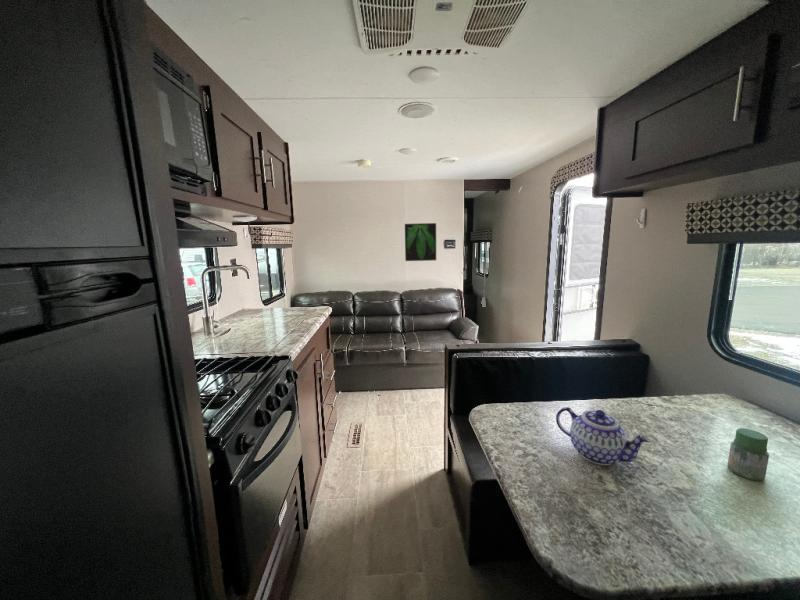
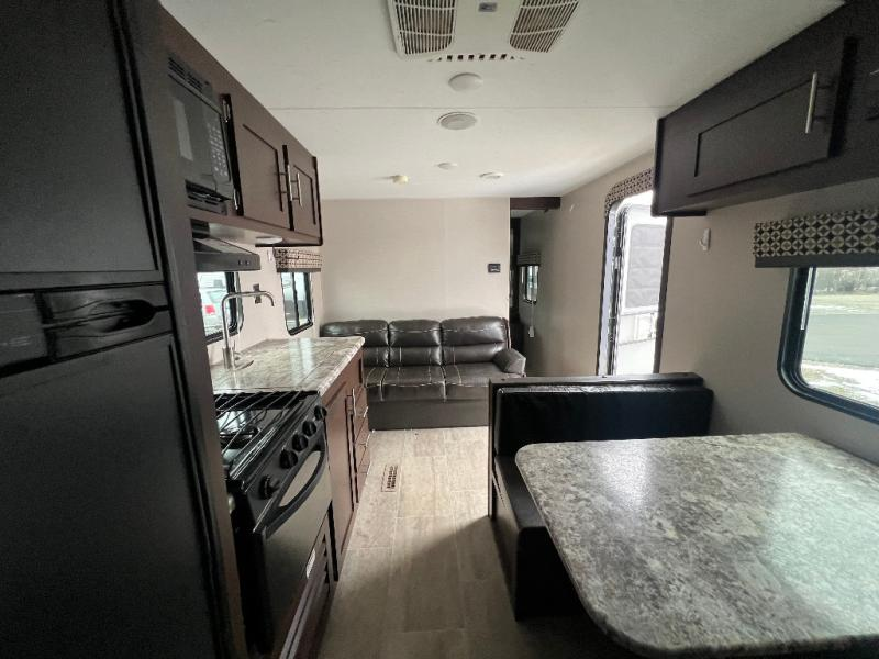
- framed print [404,222,437,262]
- jar [727,427,770,482]
- teapot [555,406,652,466]
